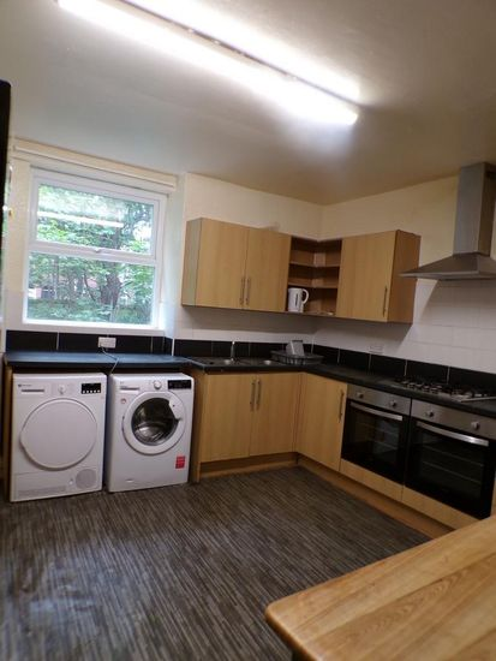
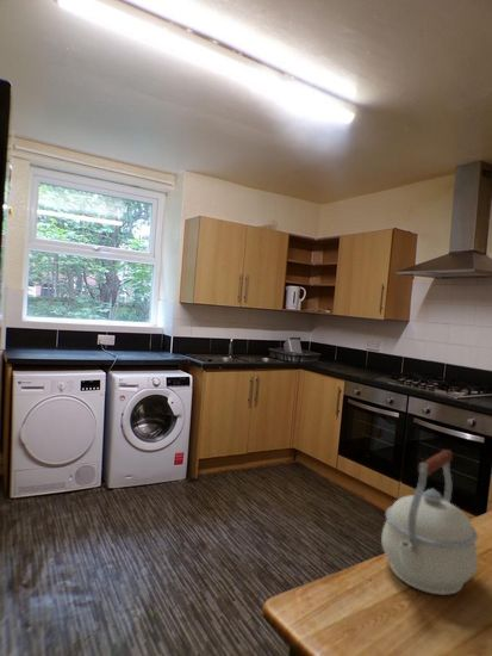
+ kettle [380,448,479,596]
